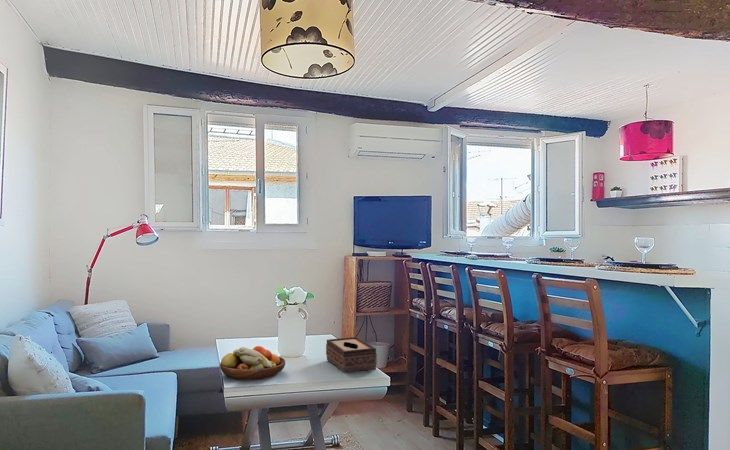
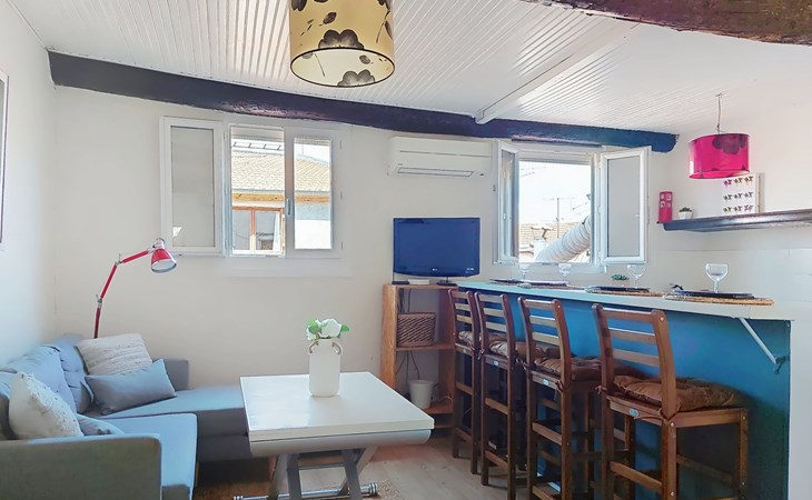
- fruit bowl [219,345,286,381]
- tissue box [325,336,378,374]
